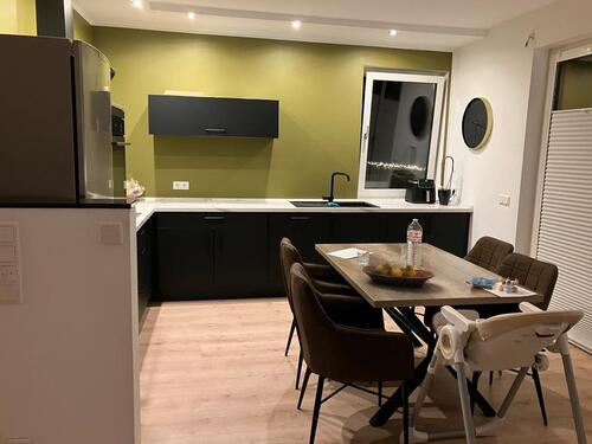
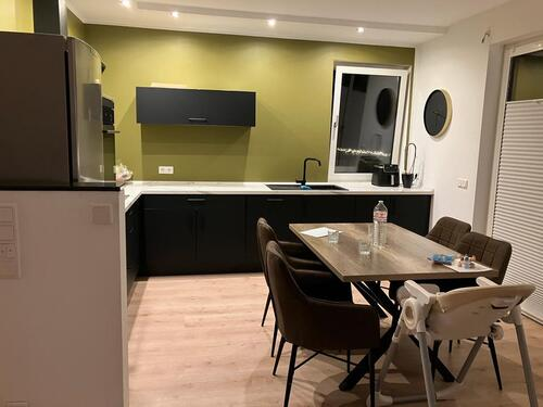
- fruit bowl [361,262,436,287]
